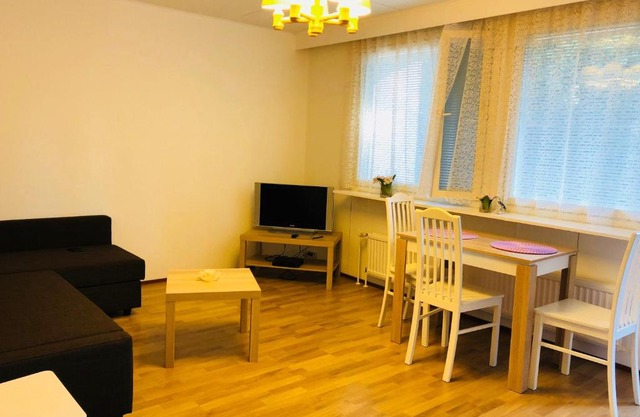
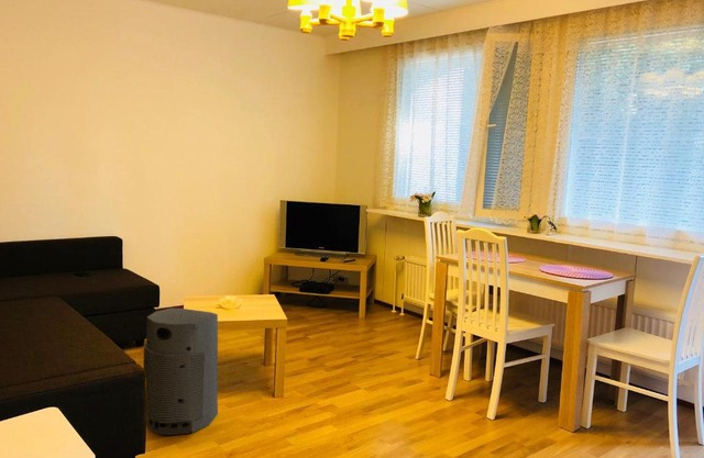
+ air purifier [142,308,219,436]
